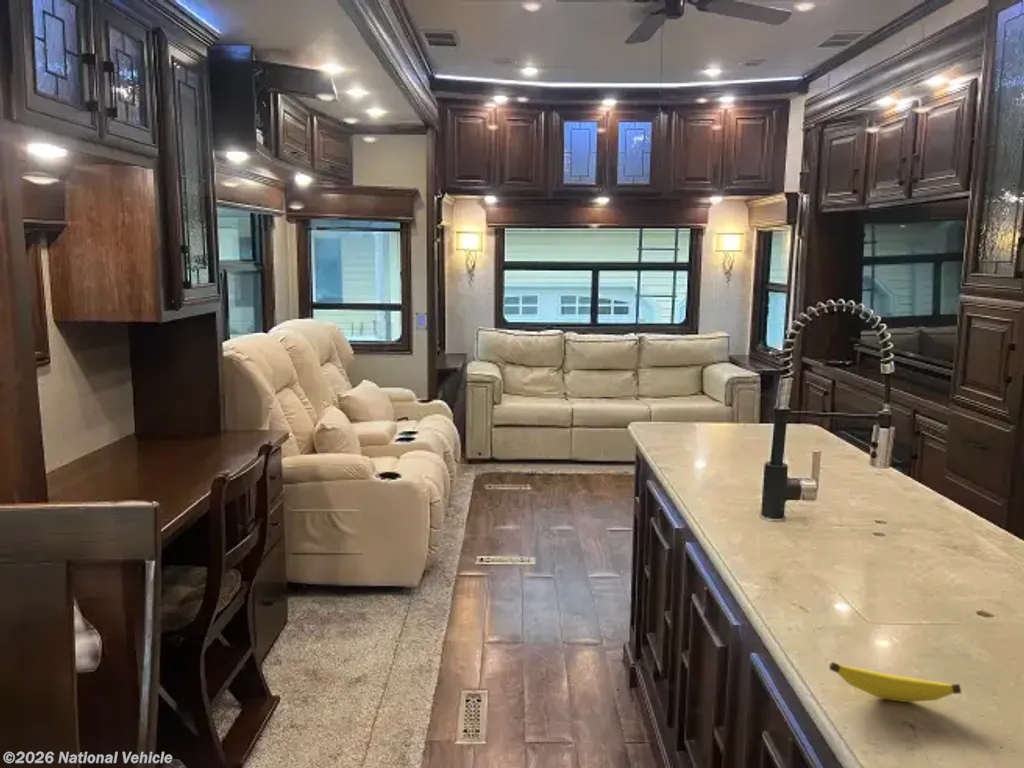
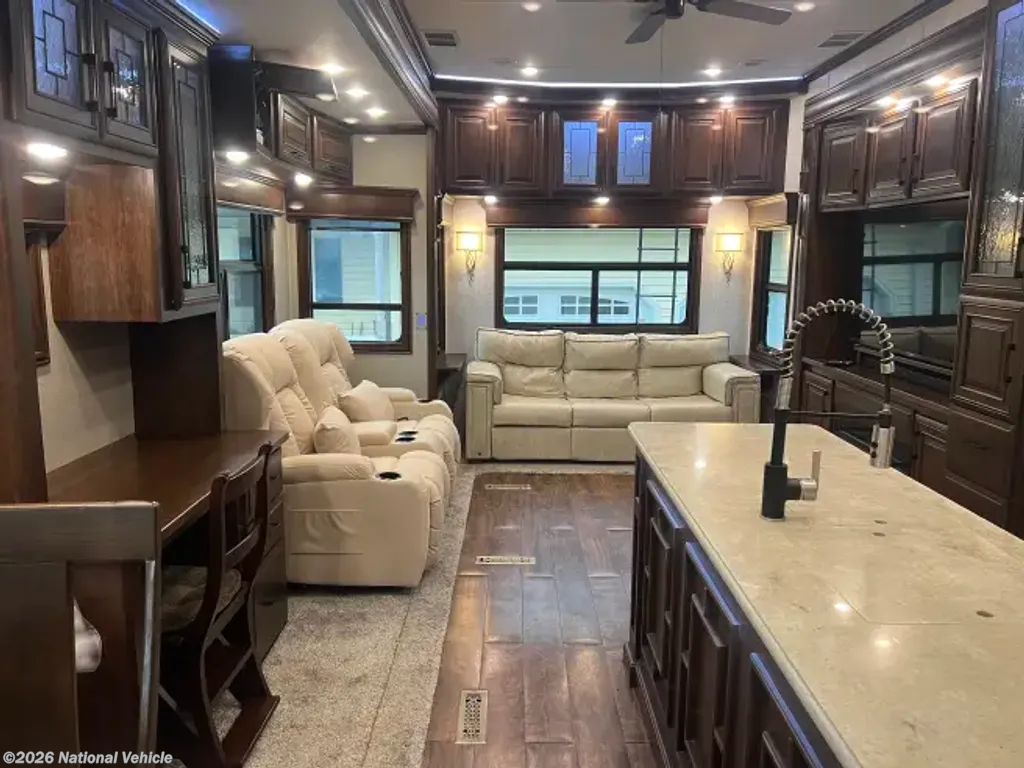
- banana [828,661,962,703]
